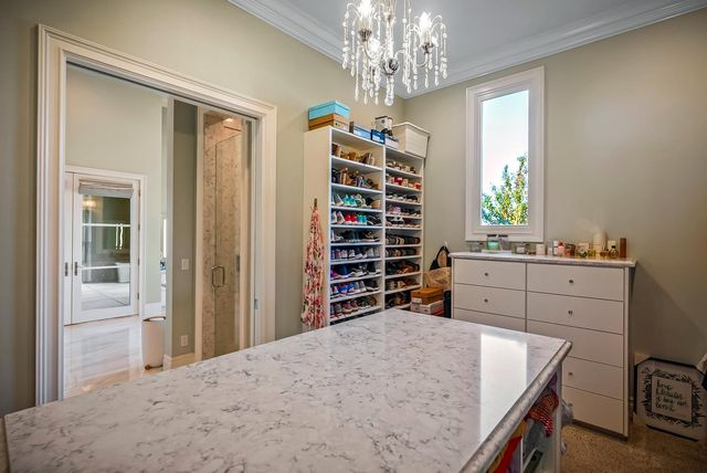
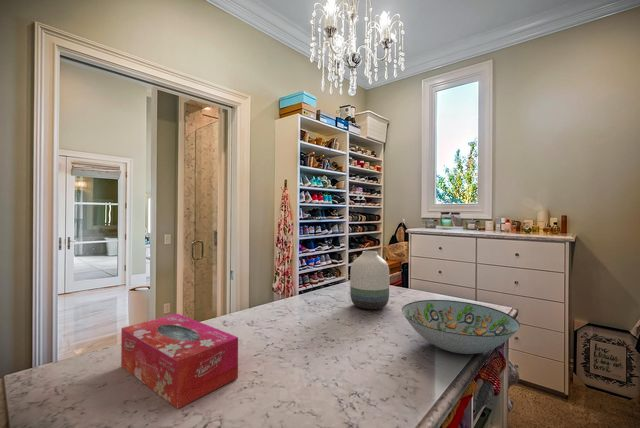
+ vase [349,250,390,310]
+ tissue box [120,313,239,410]
+ decorative bowl [401,299,521,355]
